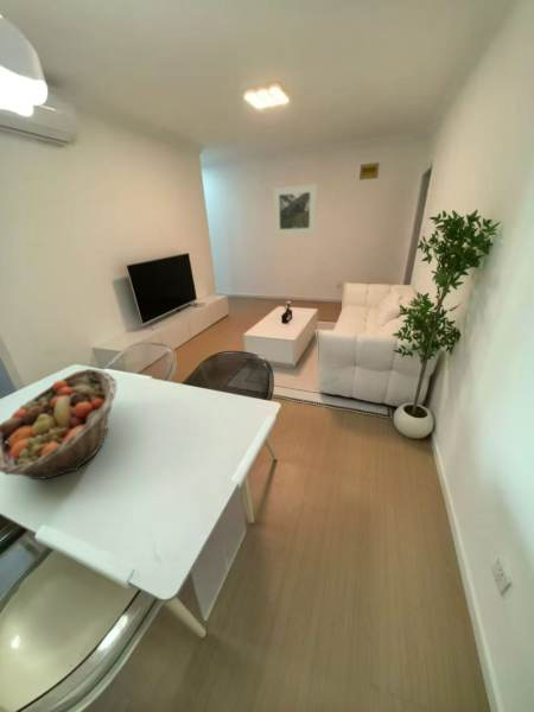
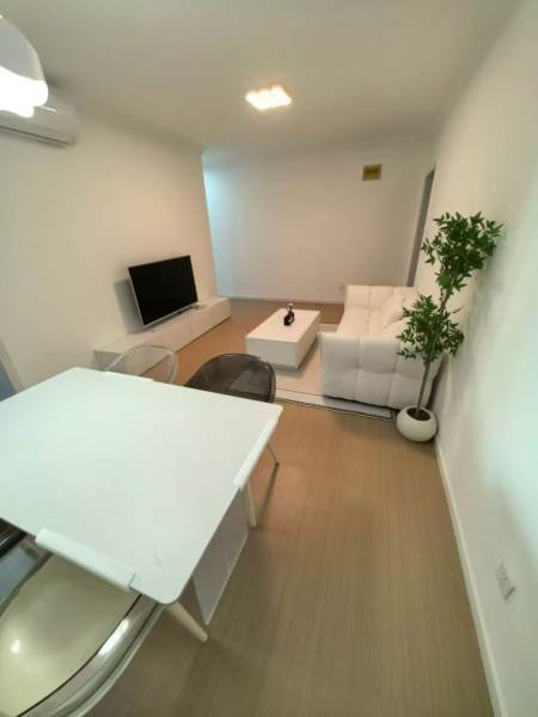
- fruit basket [0,368,117,481]
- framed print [272,183,318,237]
